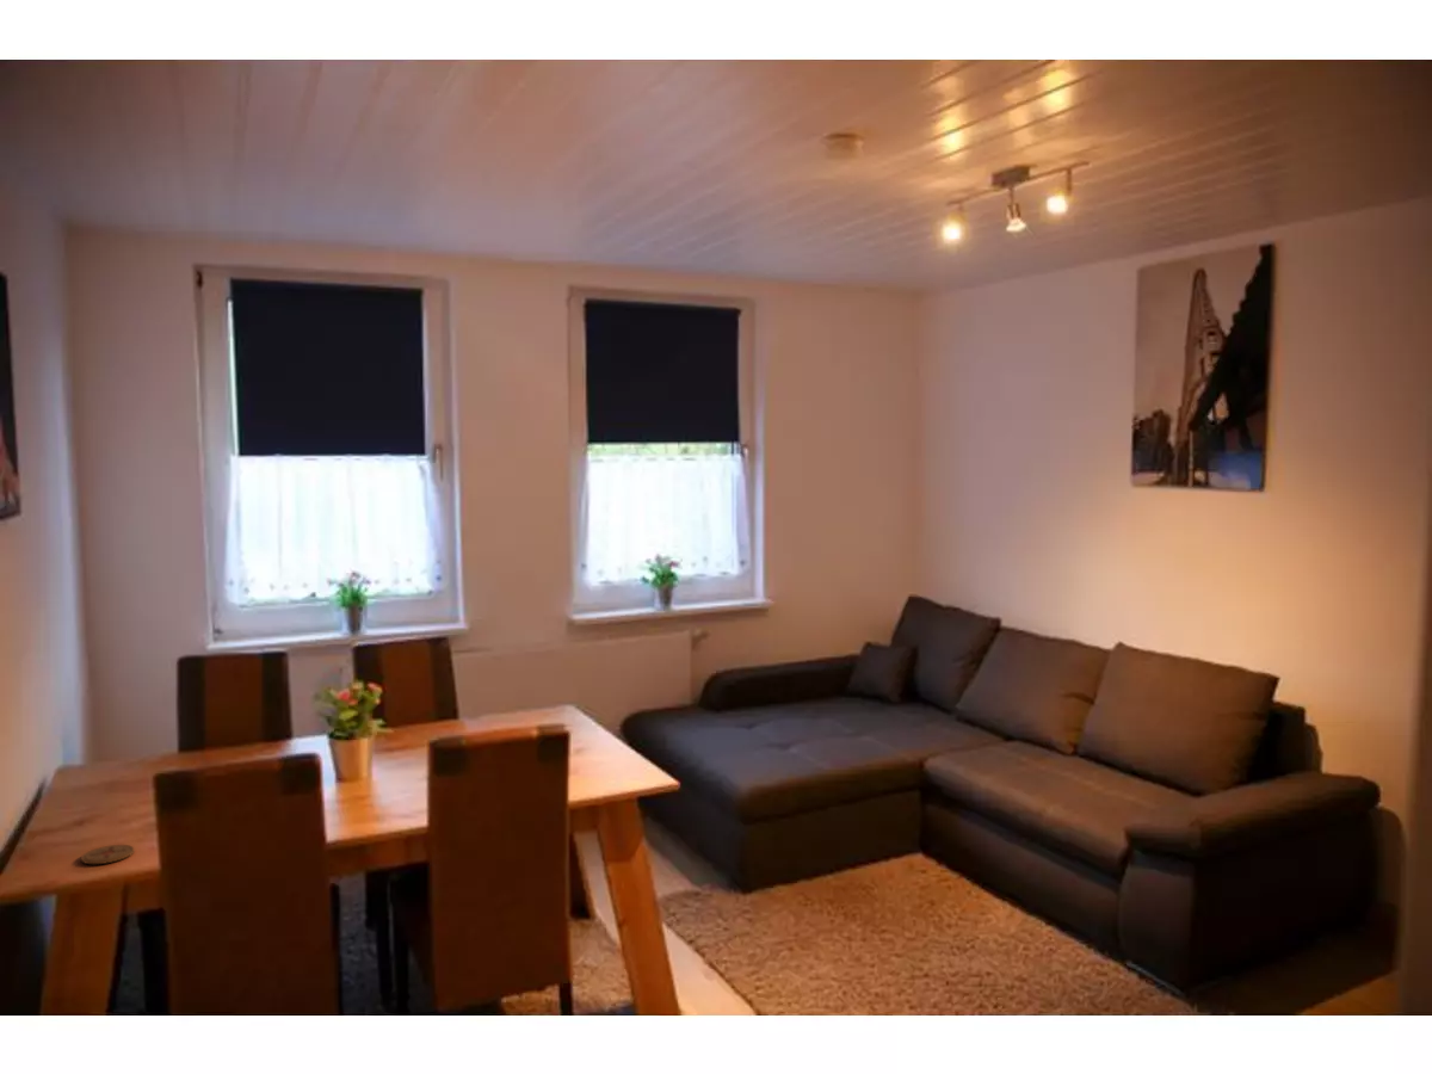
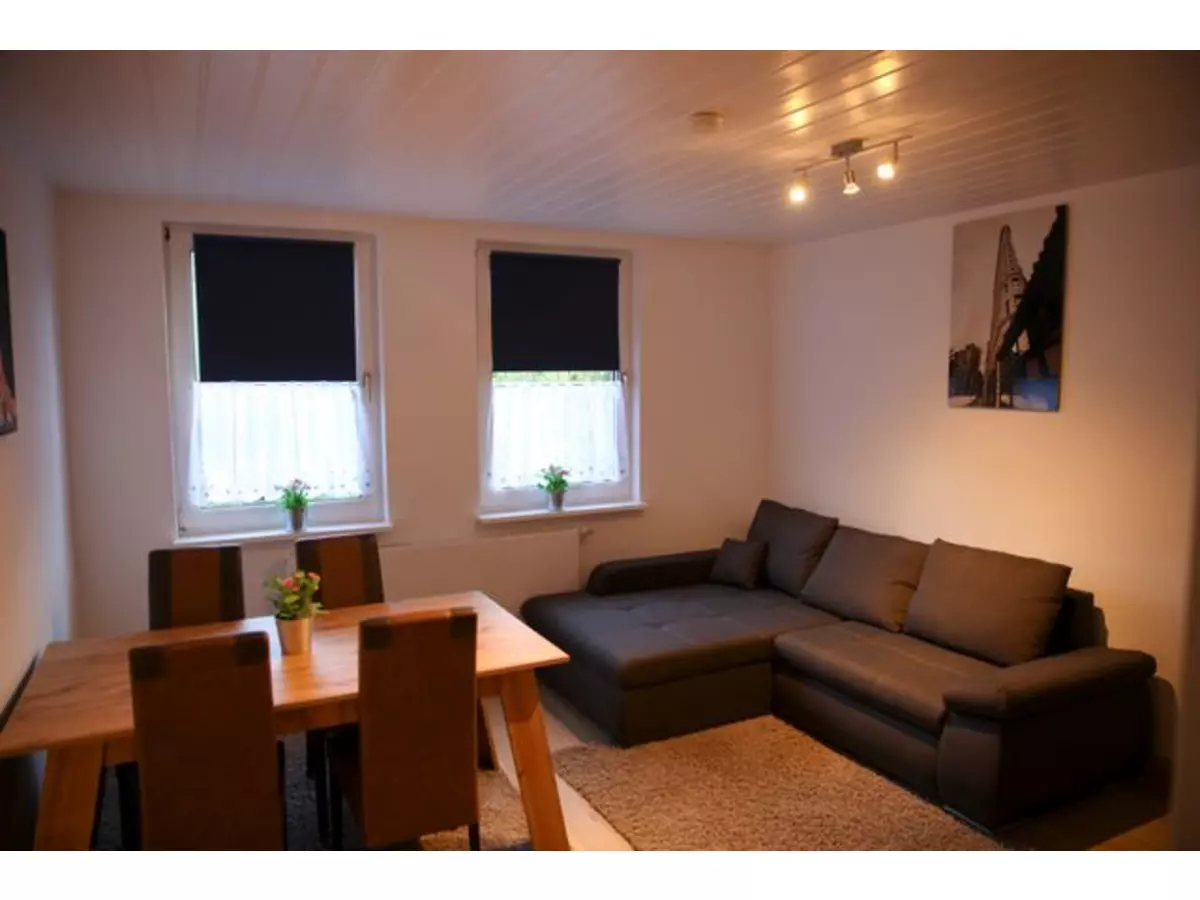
- coaster [80,844,135,865]
